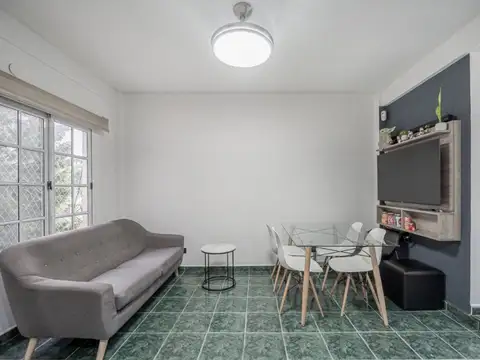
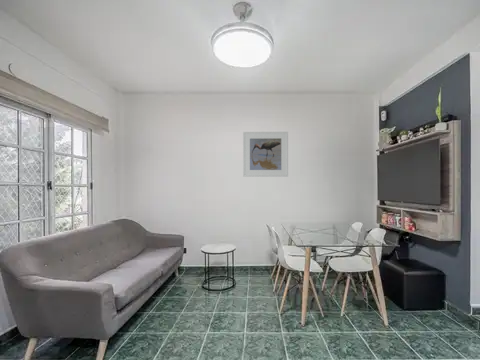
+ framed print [242,131,289,178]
